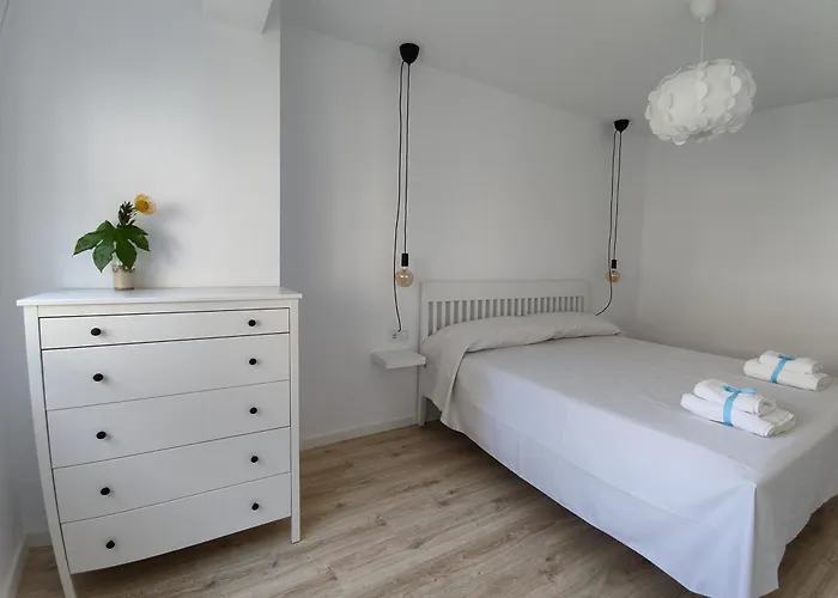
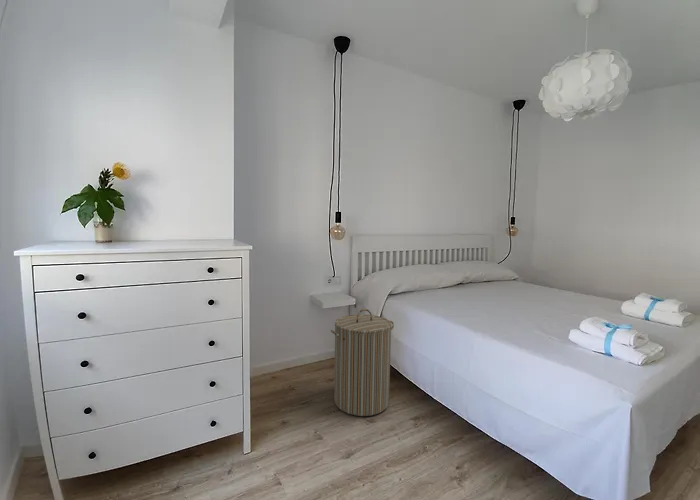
+ laundry hamper [330,308,395,417]
